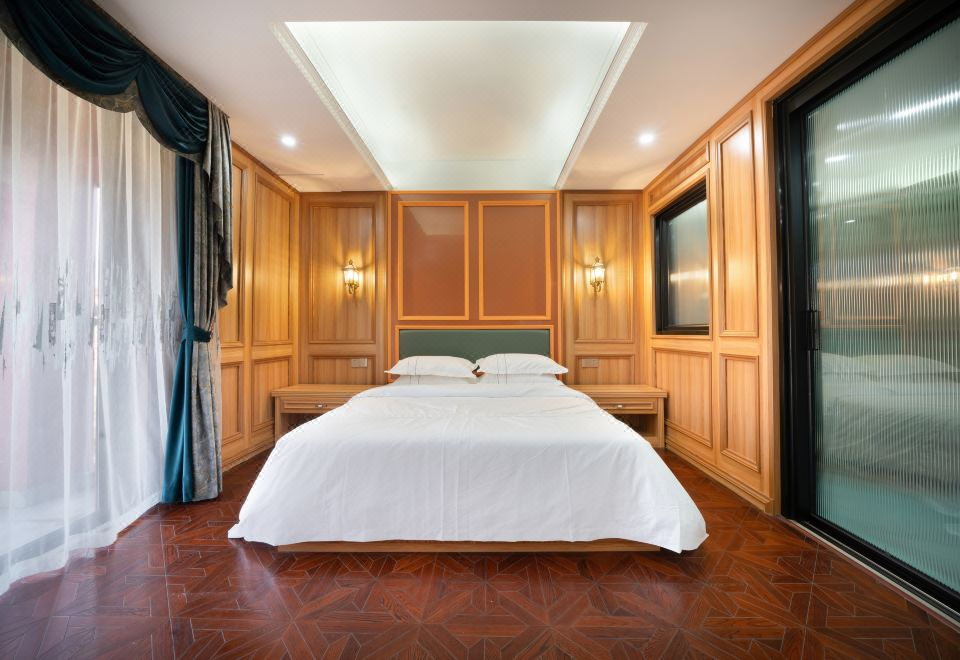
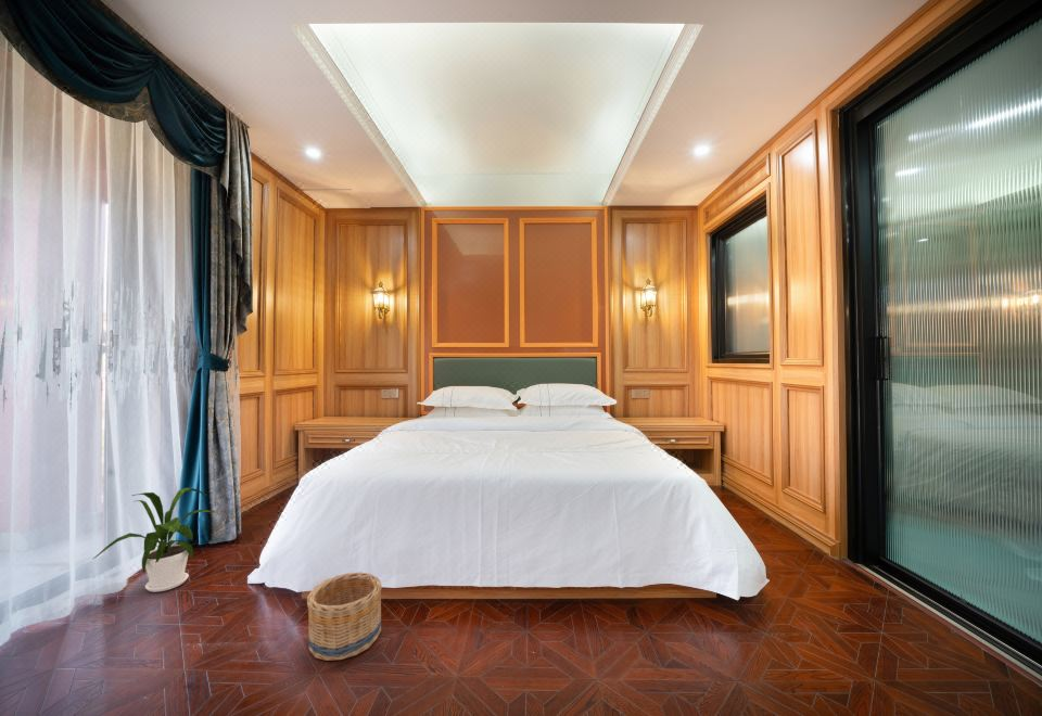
+ house plant [92,487,216,593]
+ basket [306,572,383,662]
